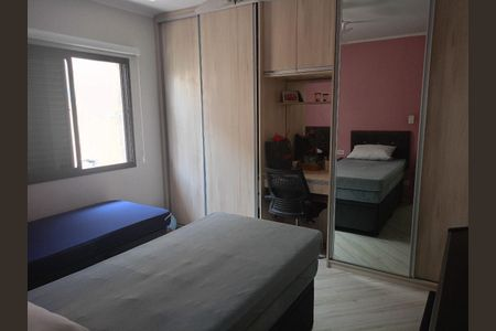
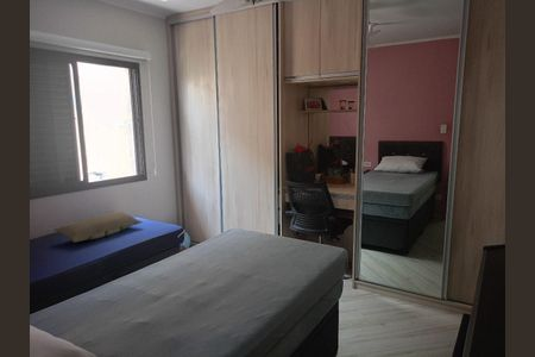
+ pillow [52,211,144,244]
